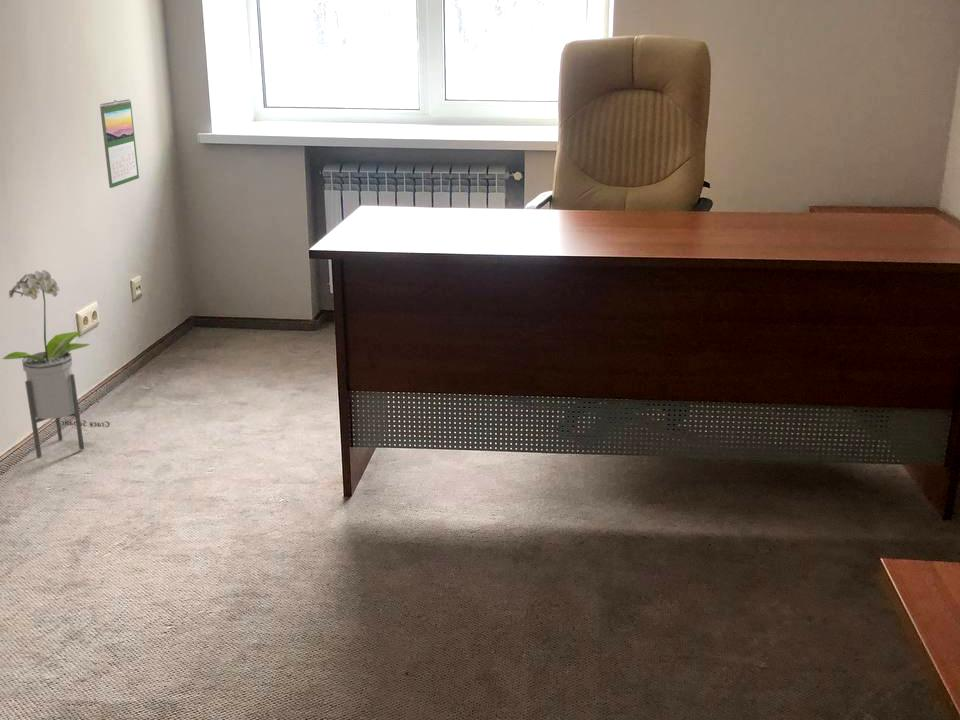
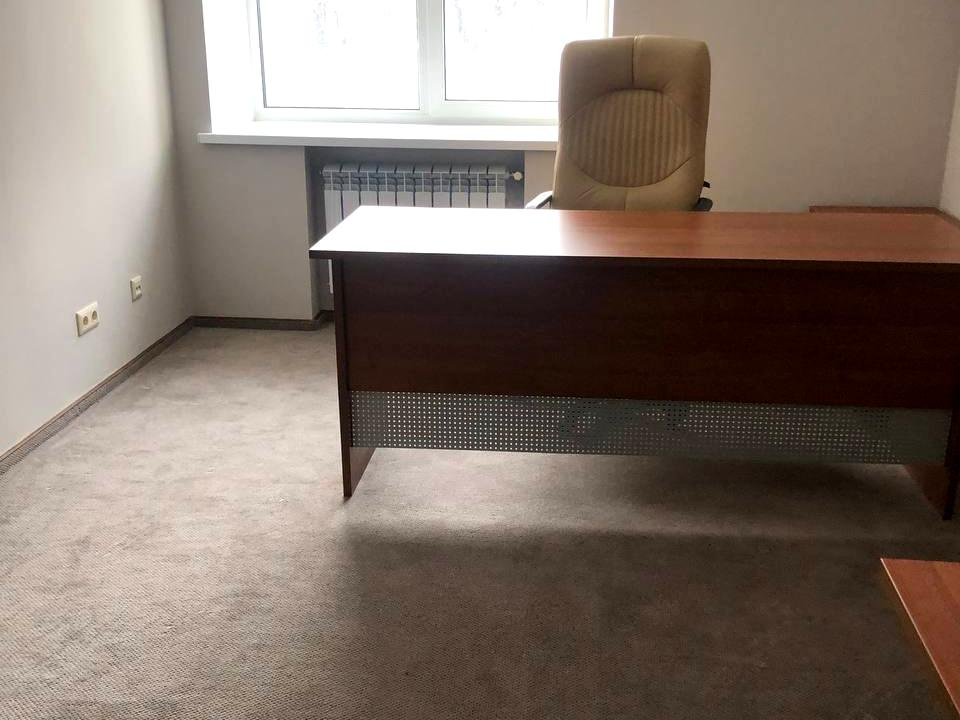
- potted plant [1,269,110,458]
- calendar [99,98,140,189]
